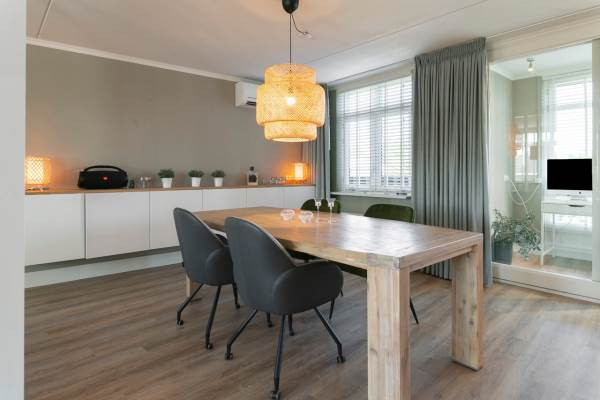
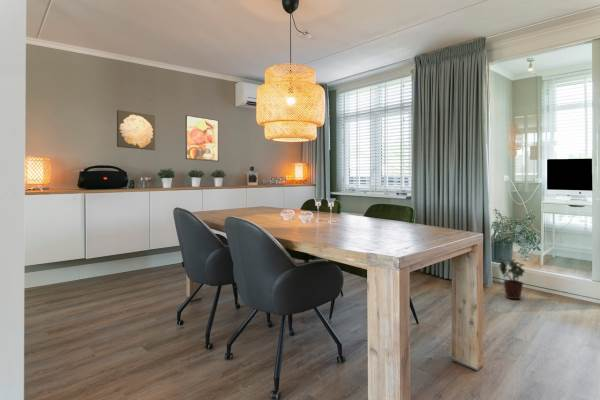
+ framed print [185,114,220,163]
+ wall art [116,109,156,151]
+ potted plant [495,257,526,301]
